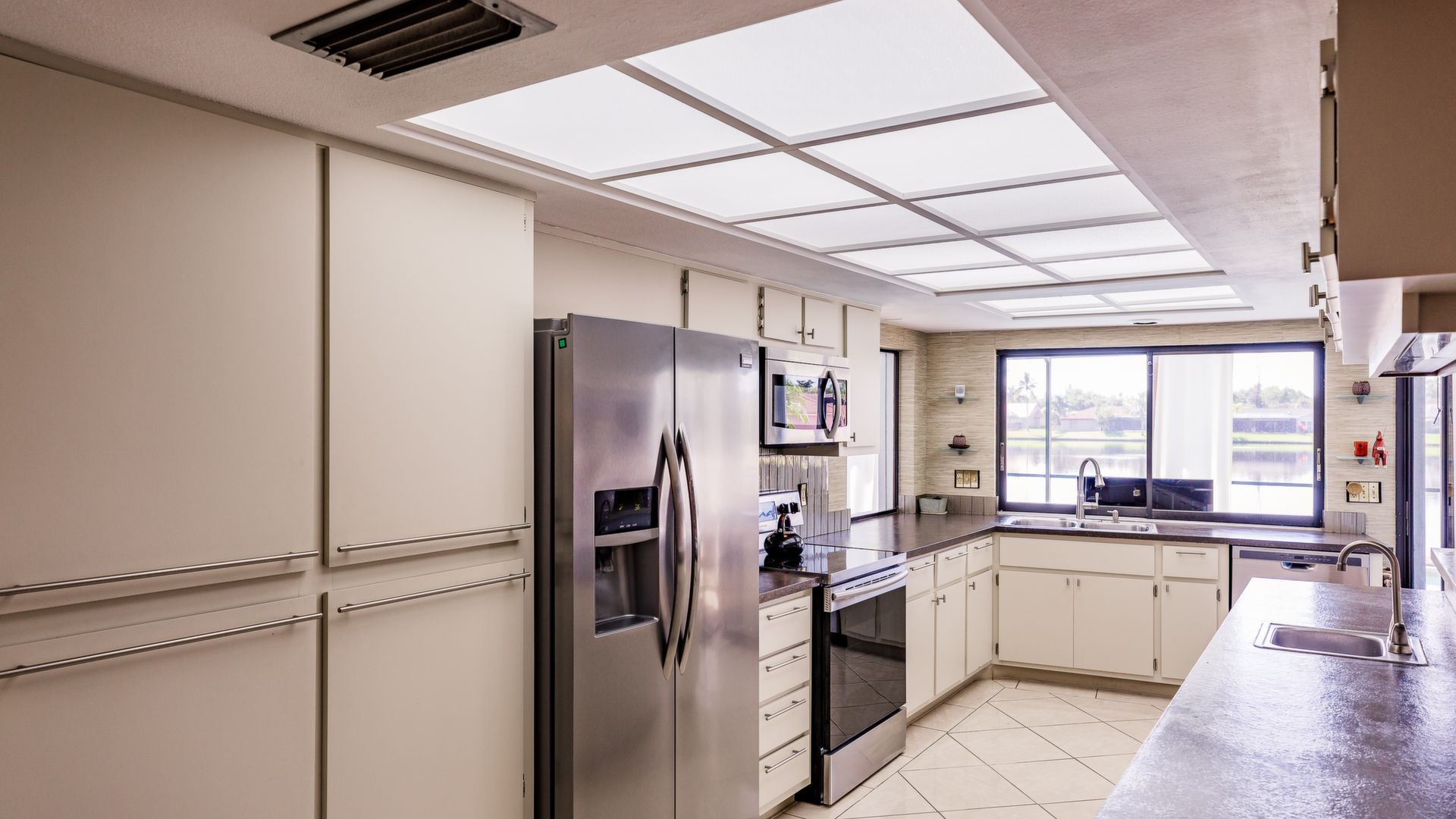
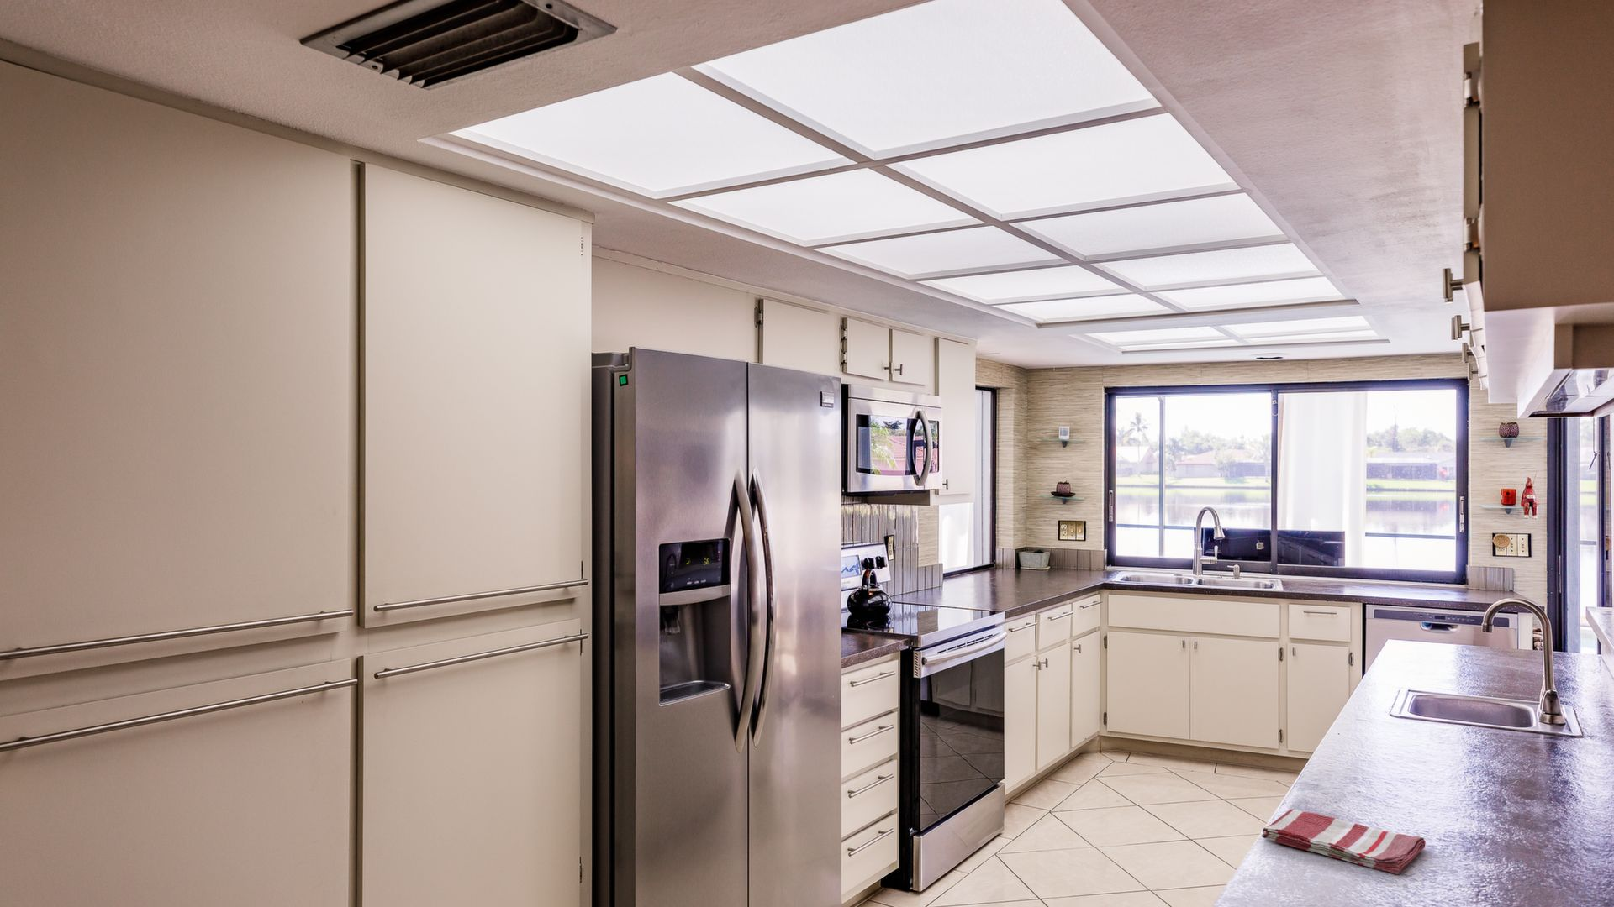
+ dish towel [1261,808,1427,875]
